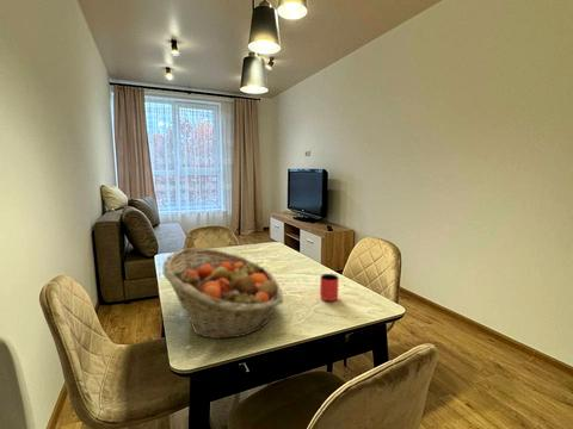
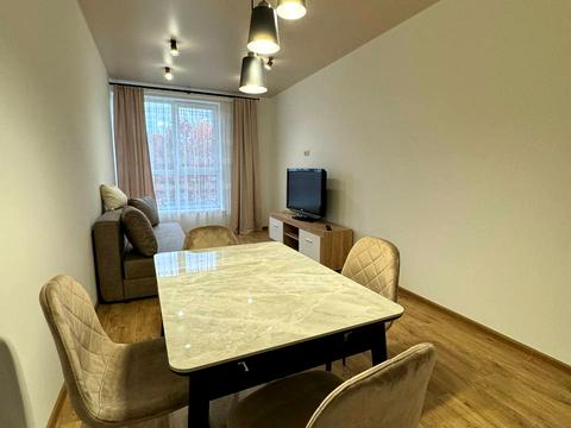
- cup [319,273,340,301]
- fruit basket [161,247,284,340]
